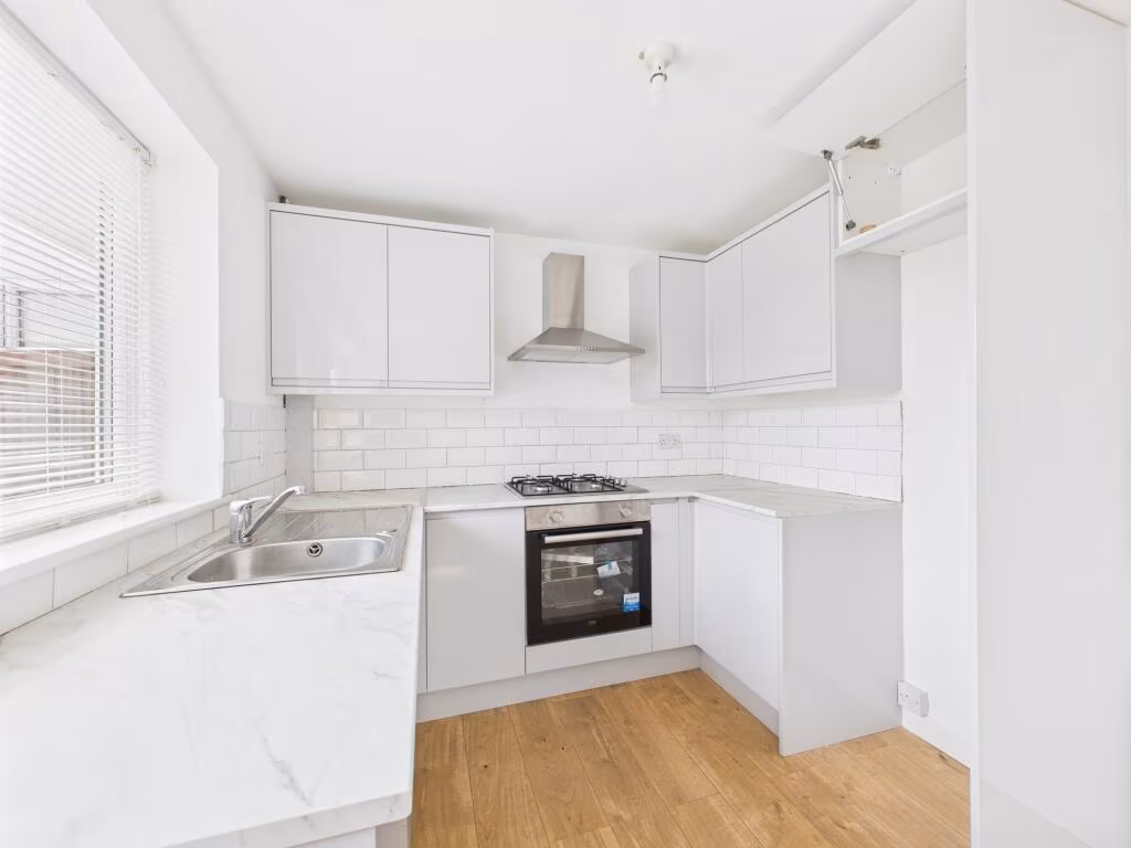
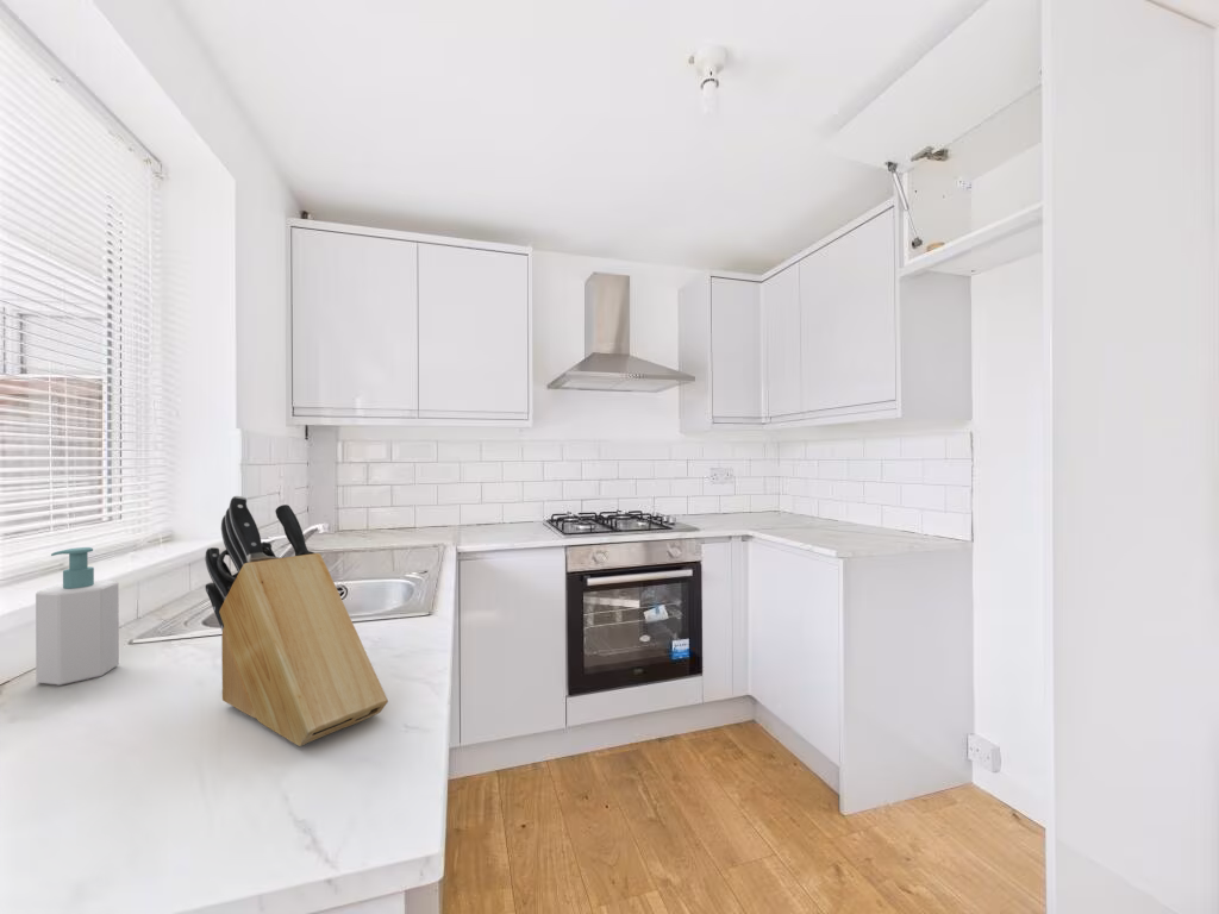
+ knife block [204,495,389,747]
+ soap bottle [35,546,120,687]
